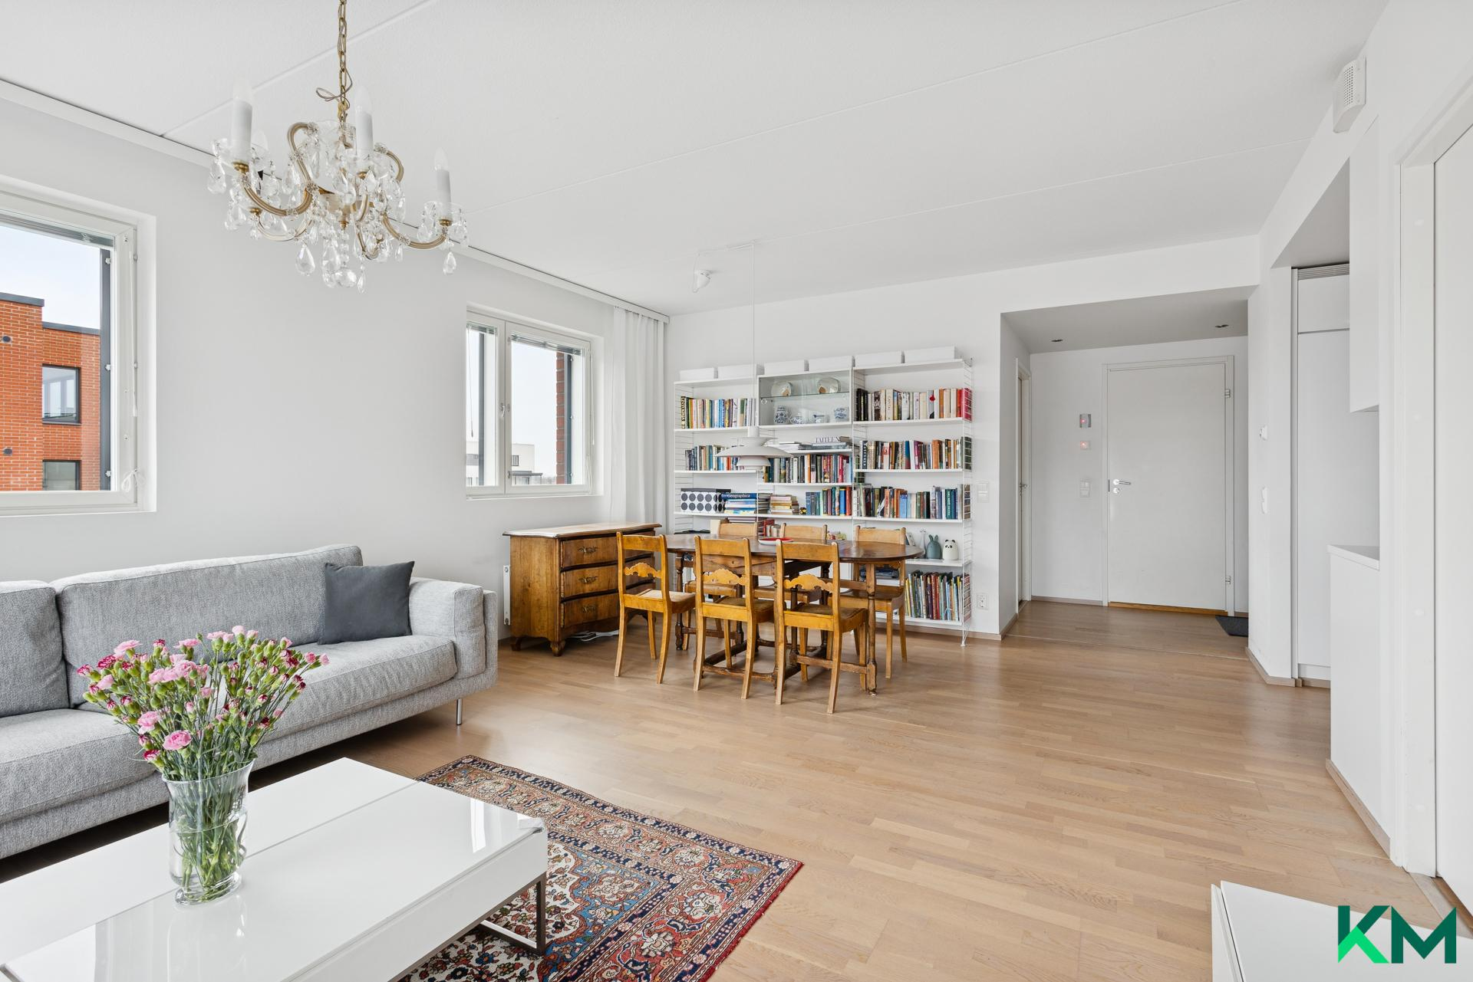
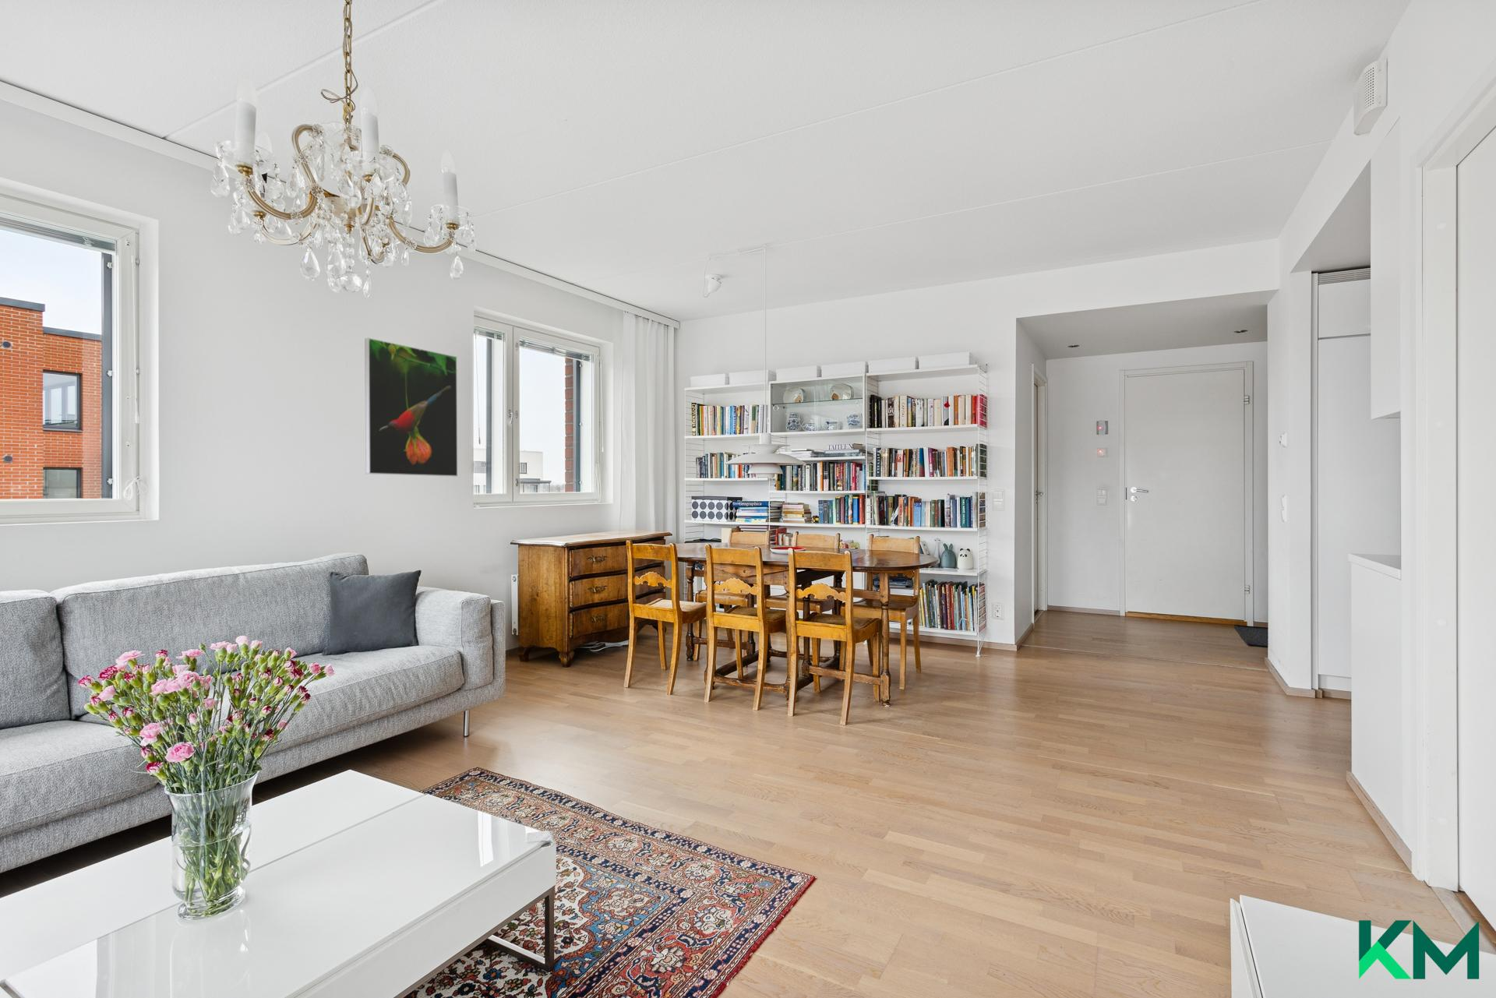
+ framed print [364,337,458,478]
